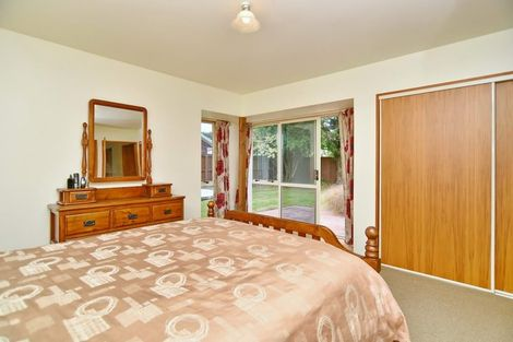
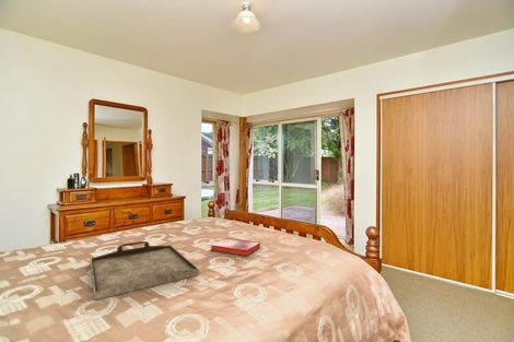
+ serving tray [90,240,200,302]
+ hardback book [209,237,261,257]
